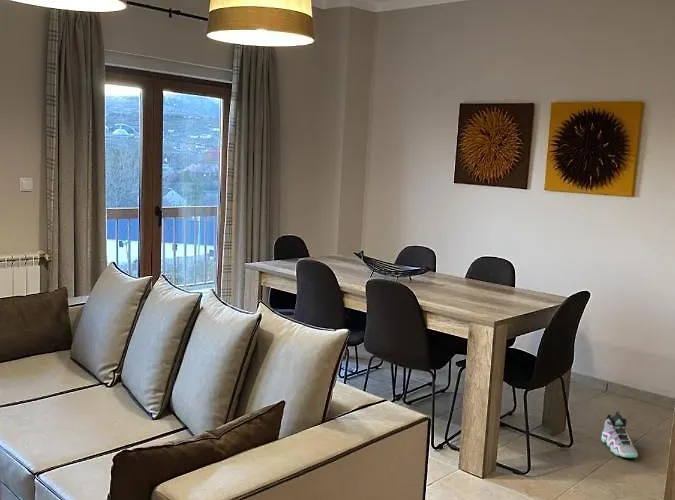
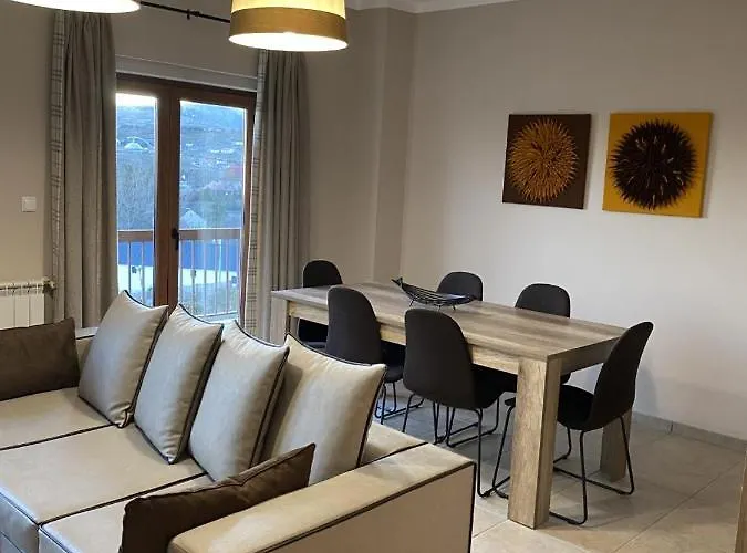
- sneaker [600,410,639,459]
